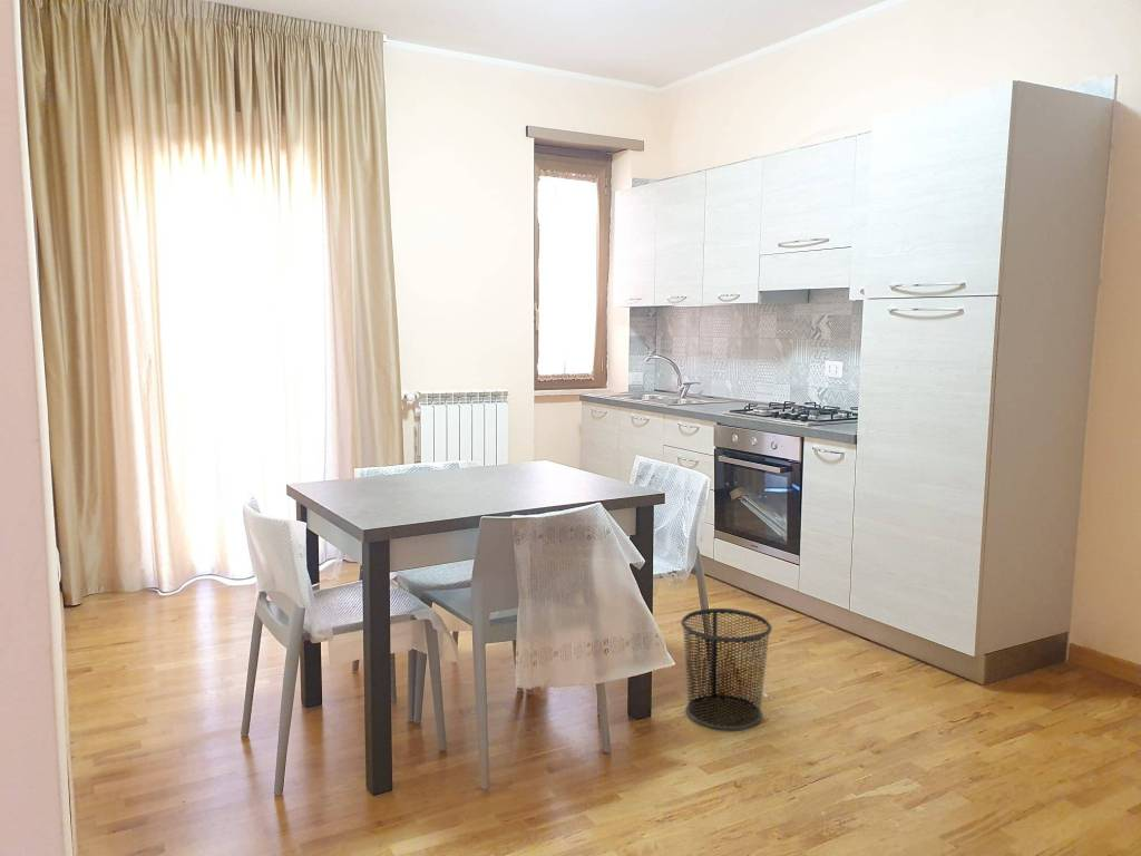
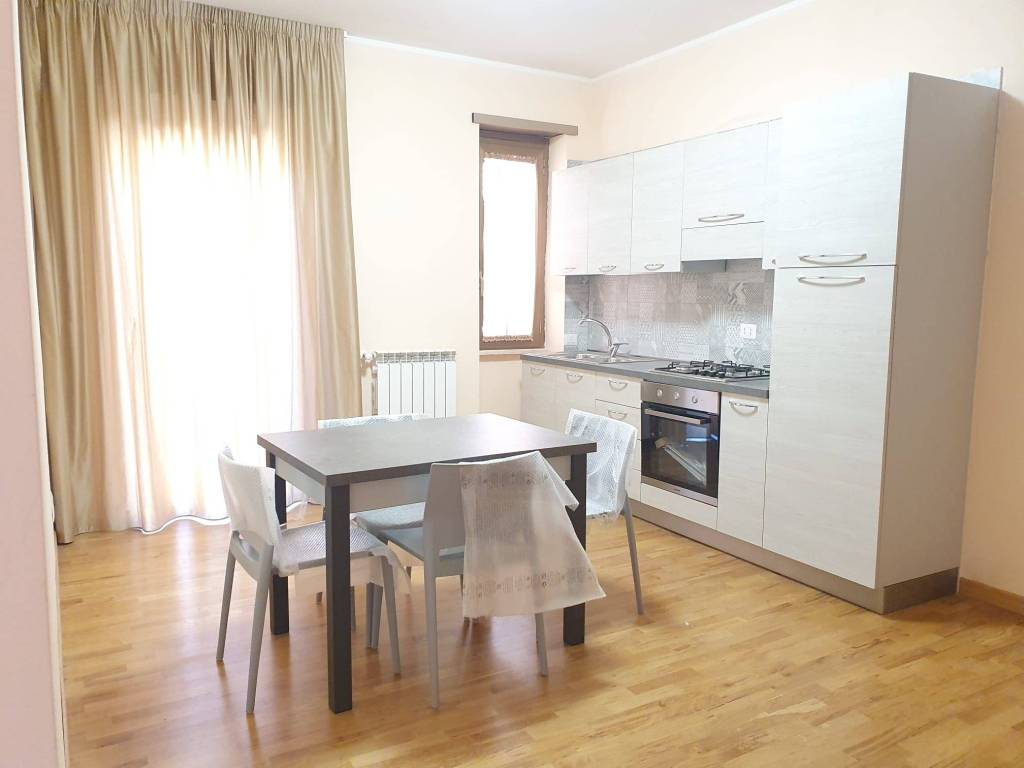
- waste bin [680,607,773,731]
